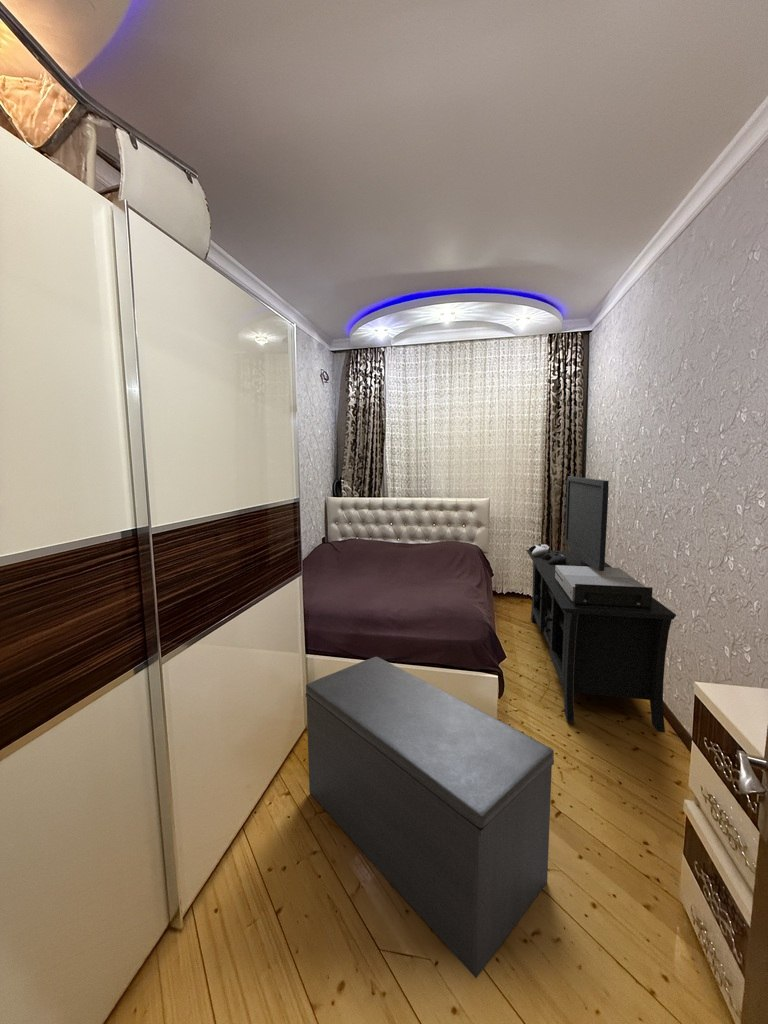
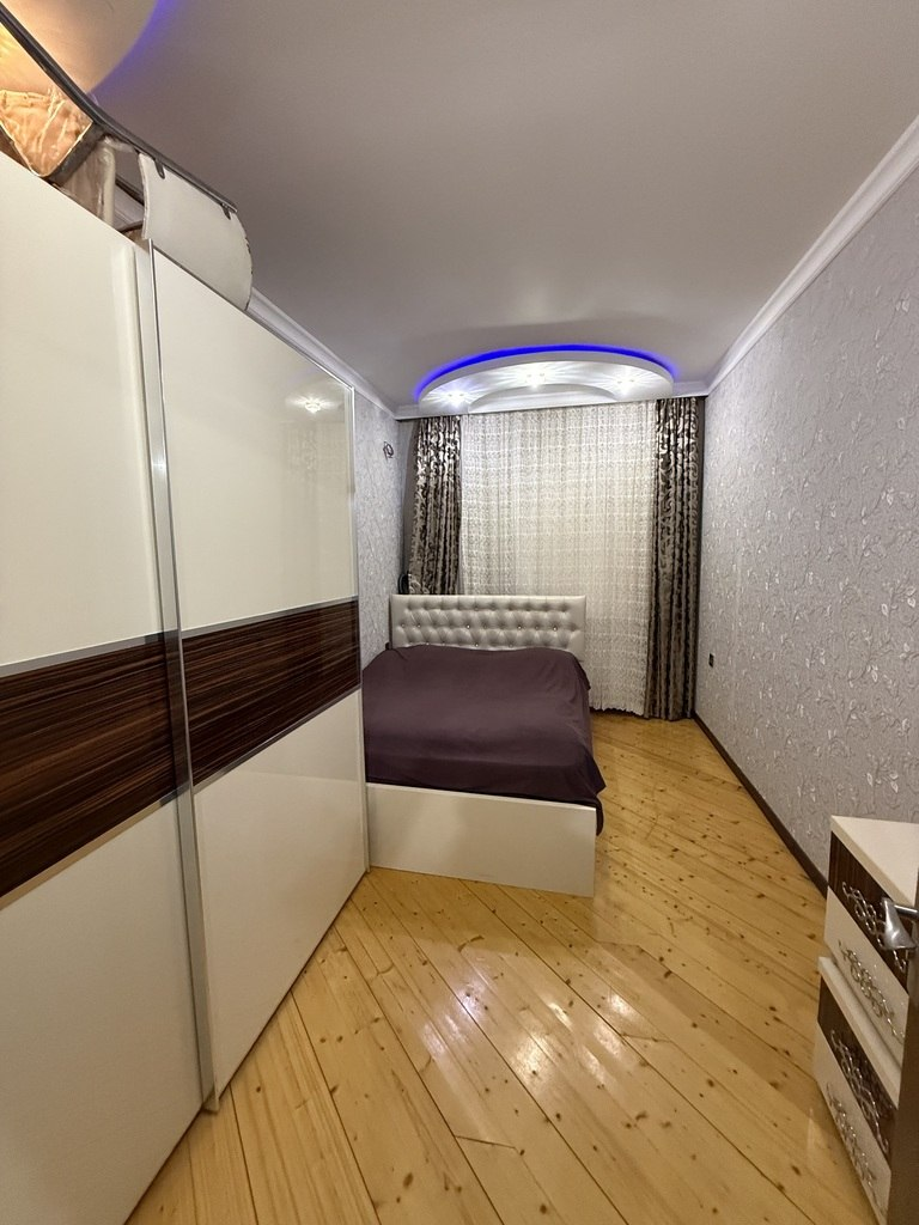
- media console [526,475,677,733]
- bench [304,656,555,979]
